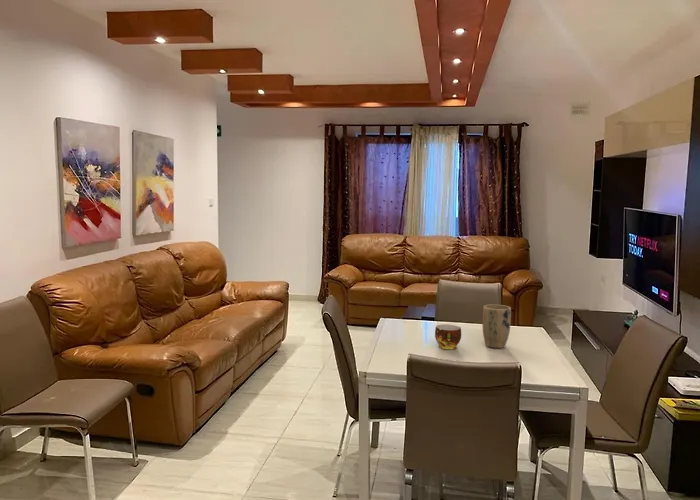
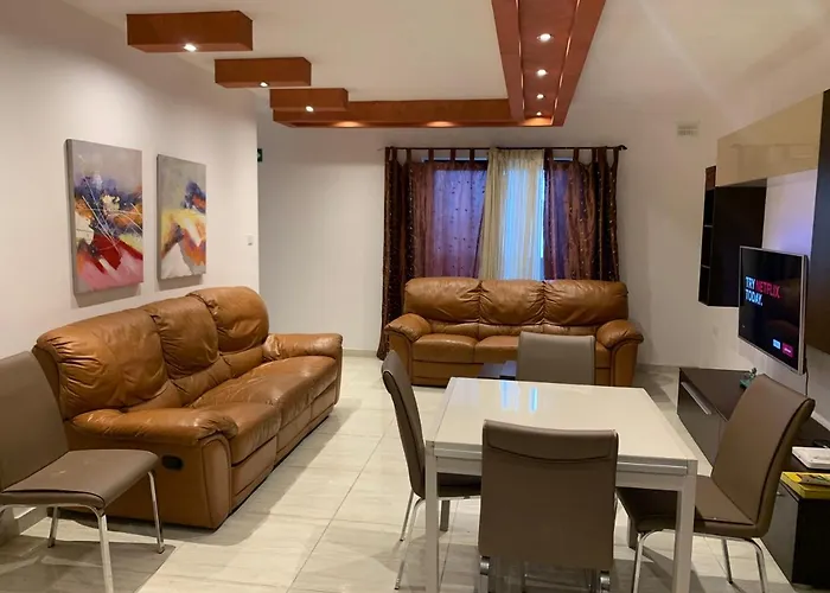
- plant pot [482,304,512,349]
- cup [434,323,462,350]
